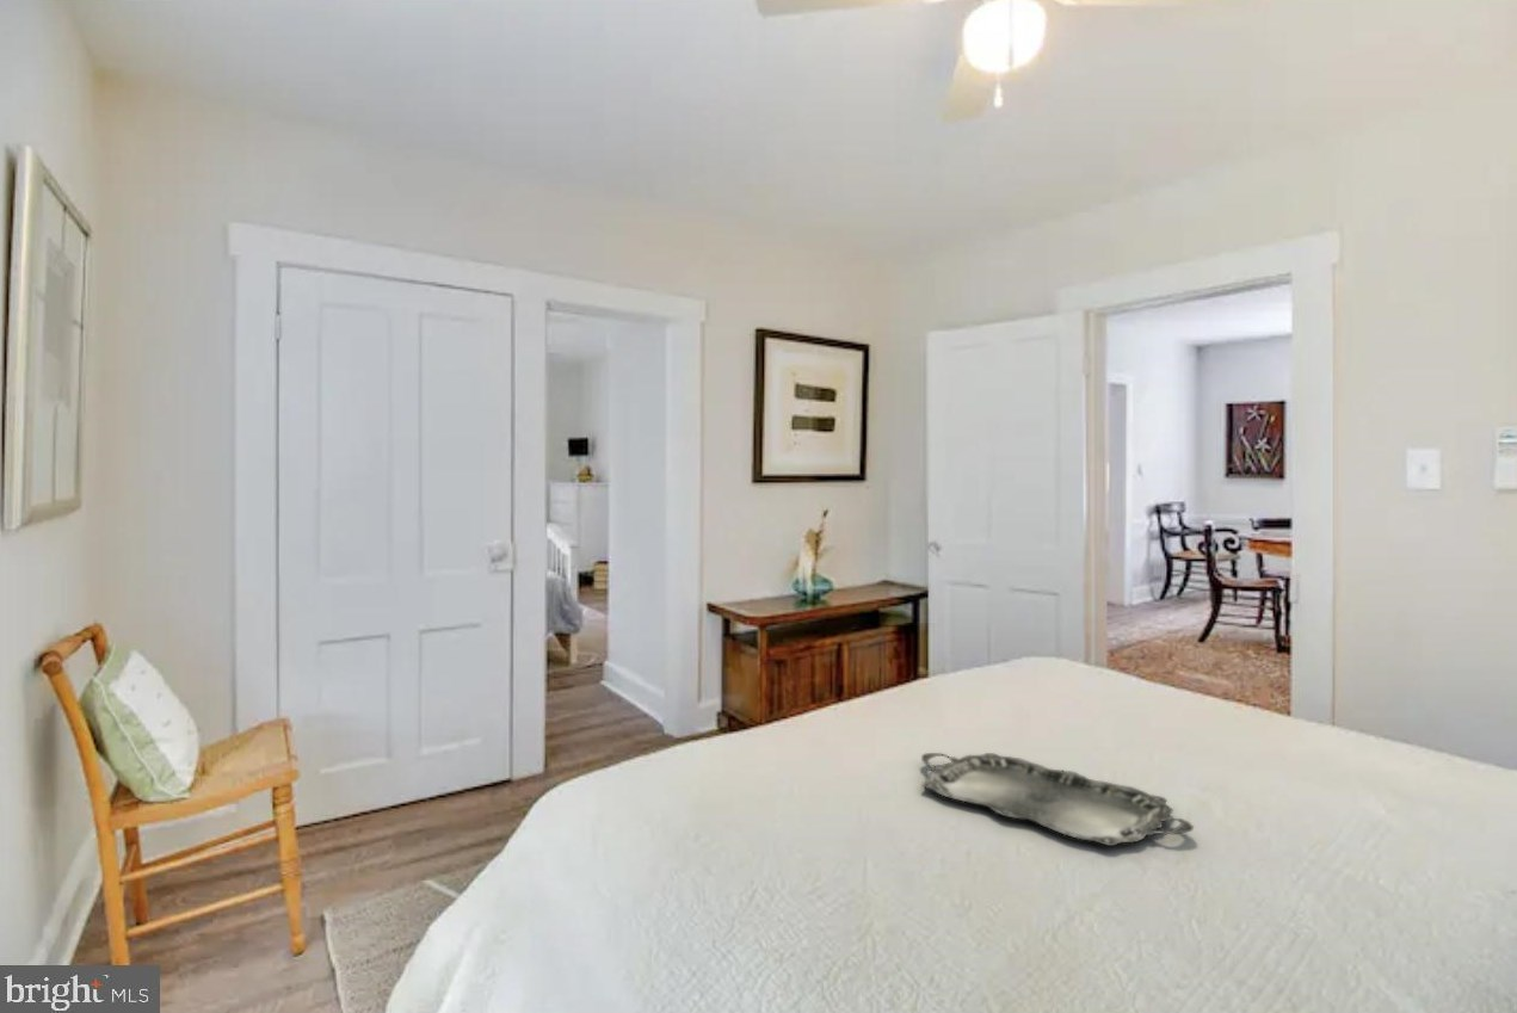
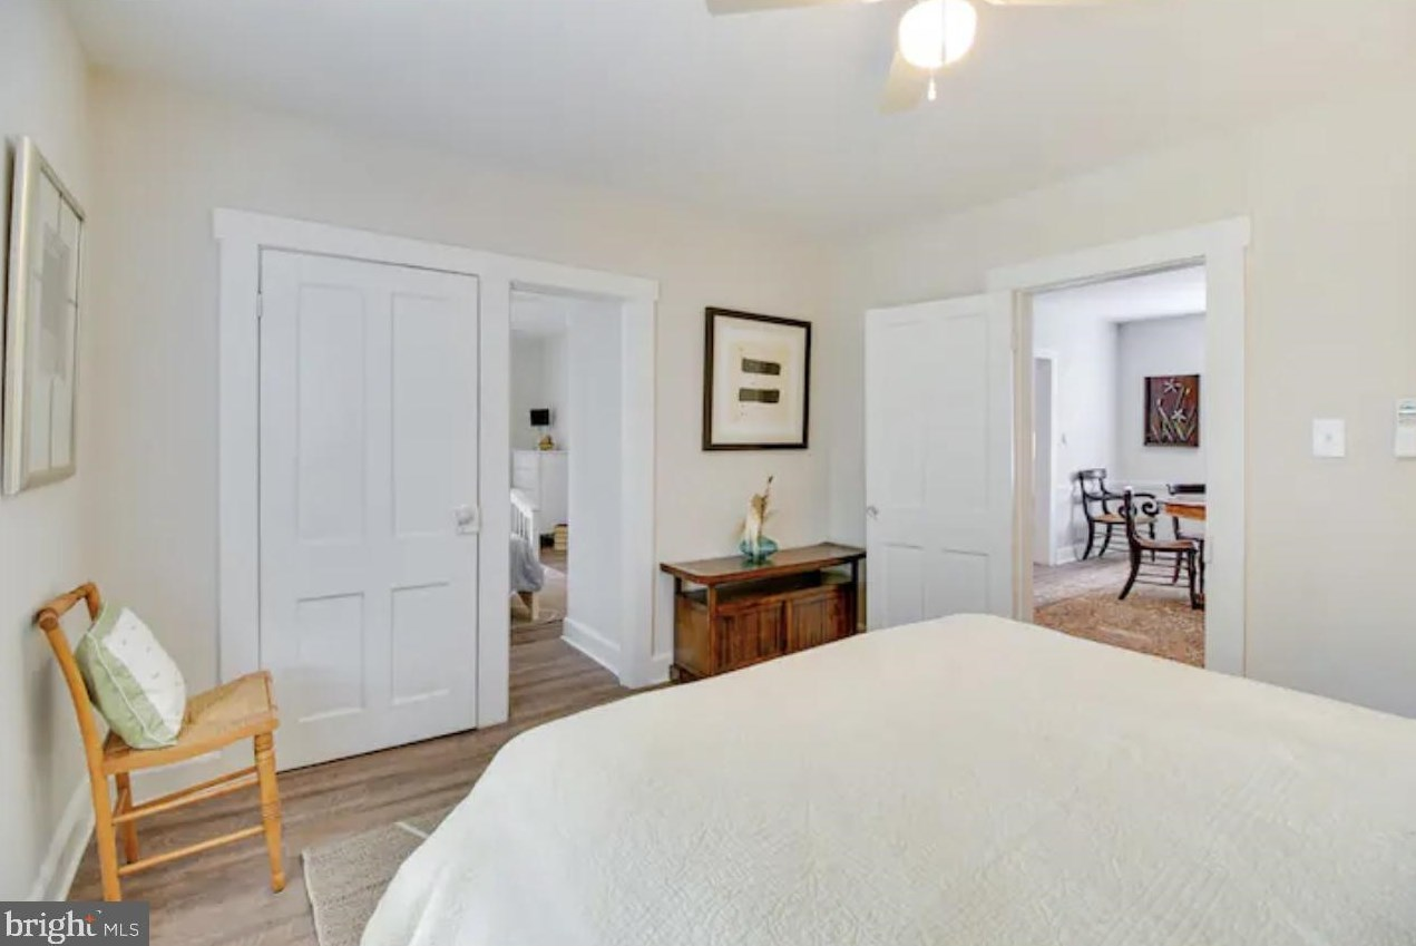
- serving tray [920,752,1195,847]
